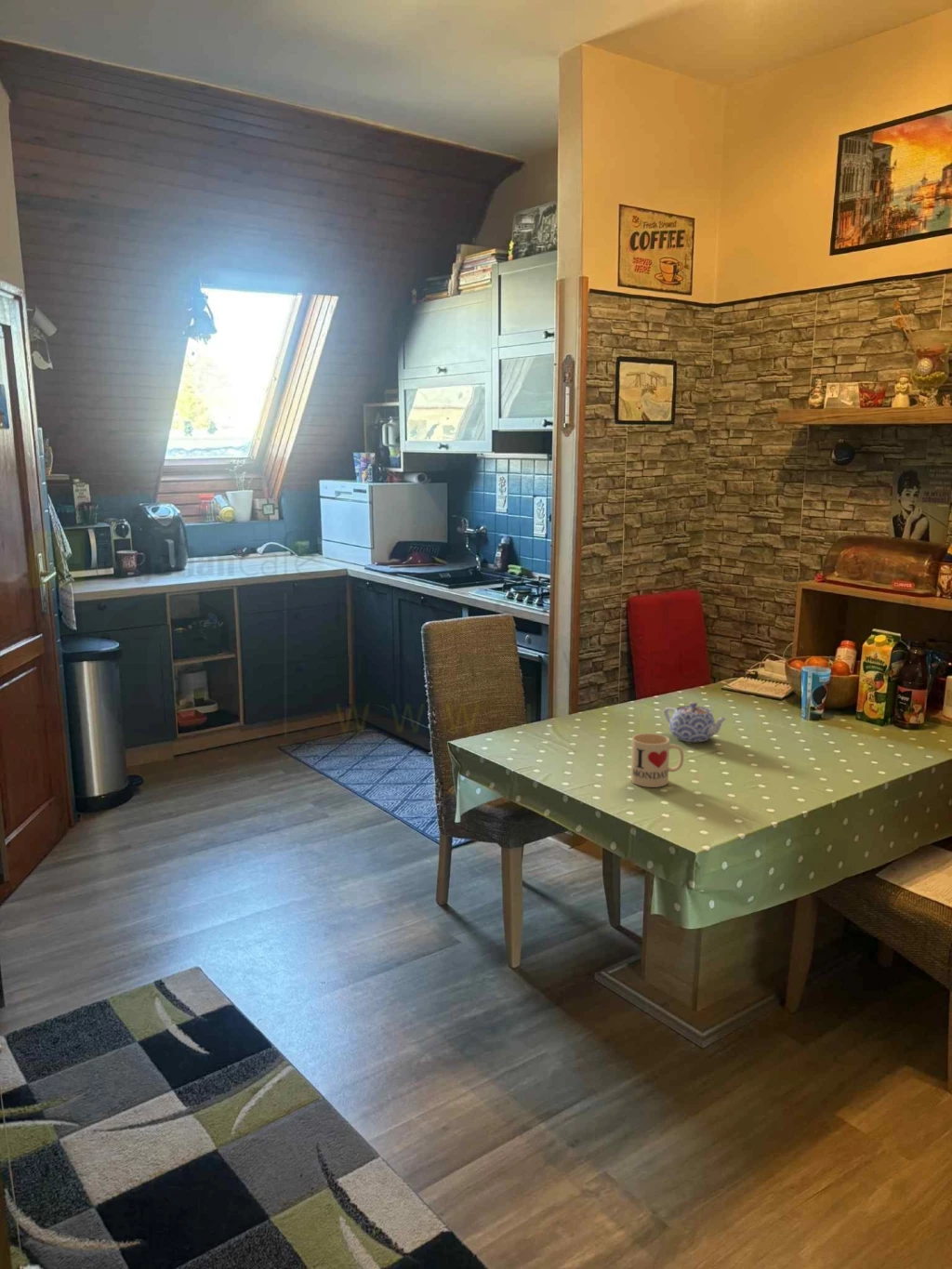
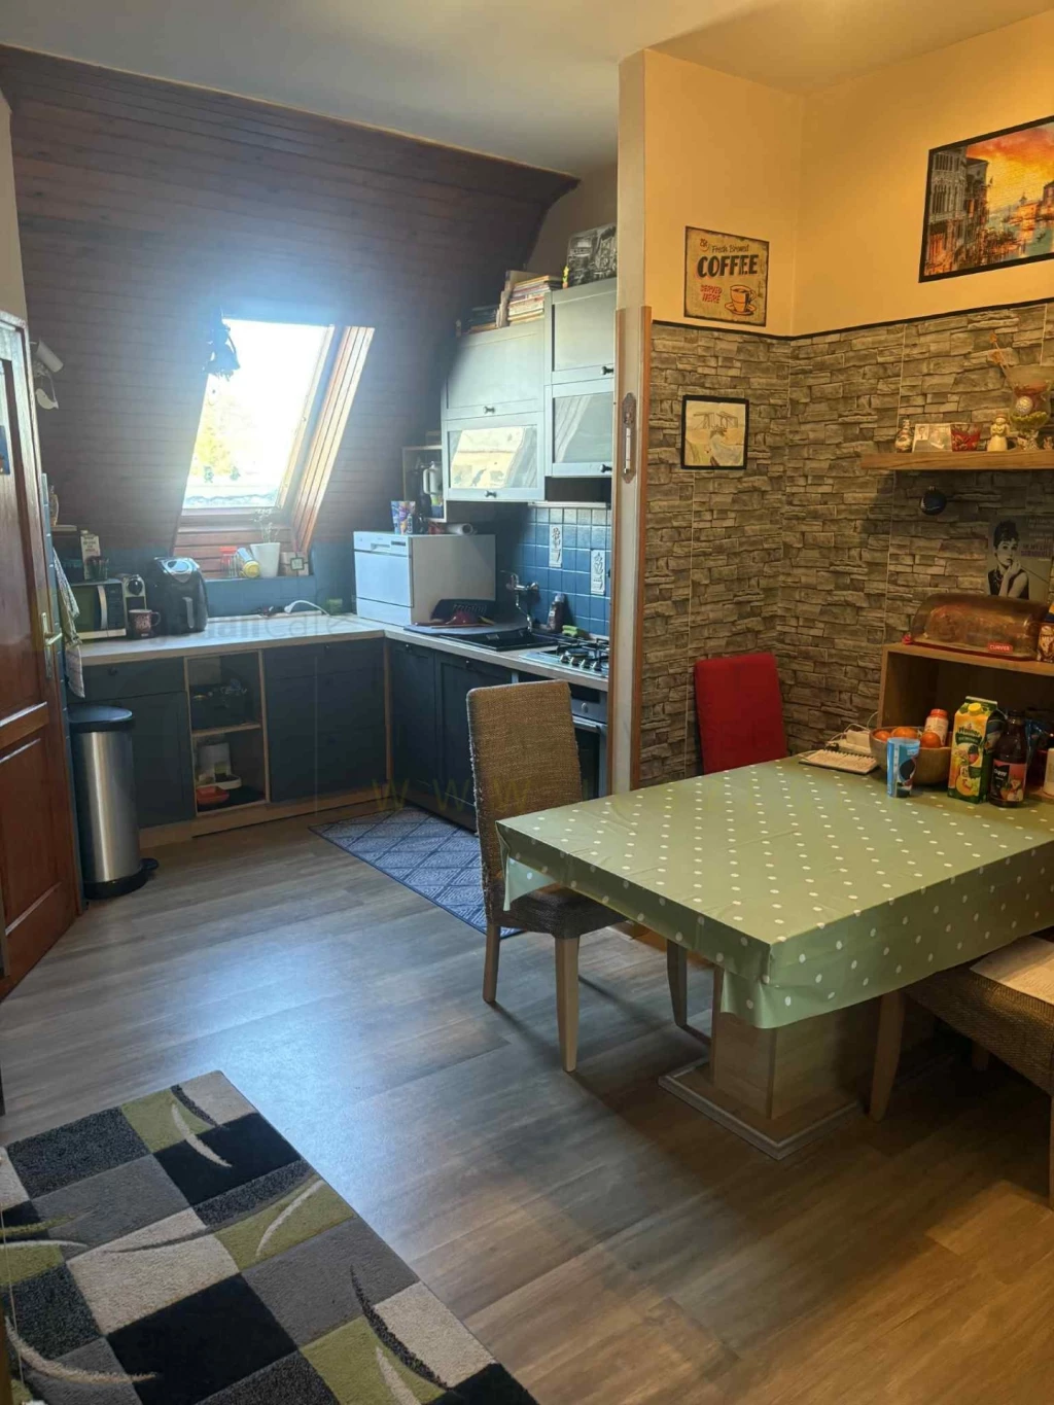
- mug [630,733,684,788]
- teapot [663,701,728,743]
